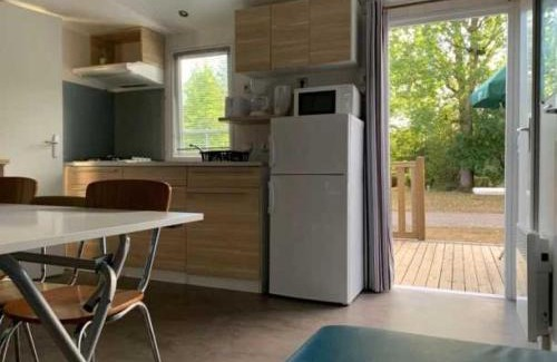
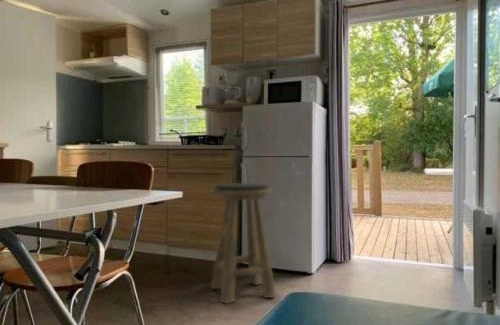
+ stool [210,182,276,305]
